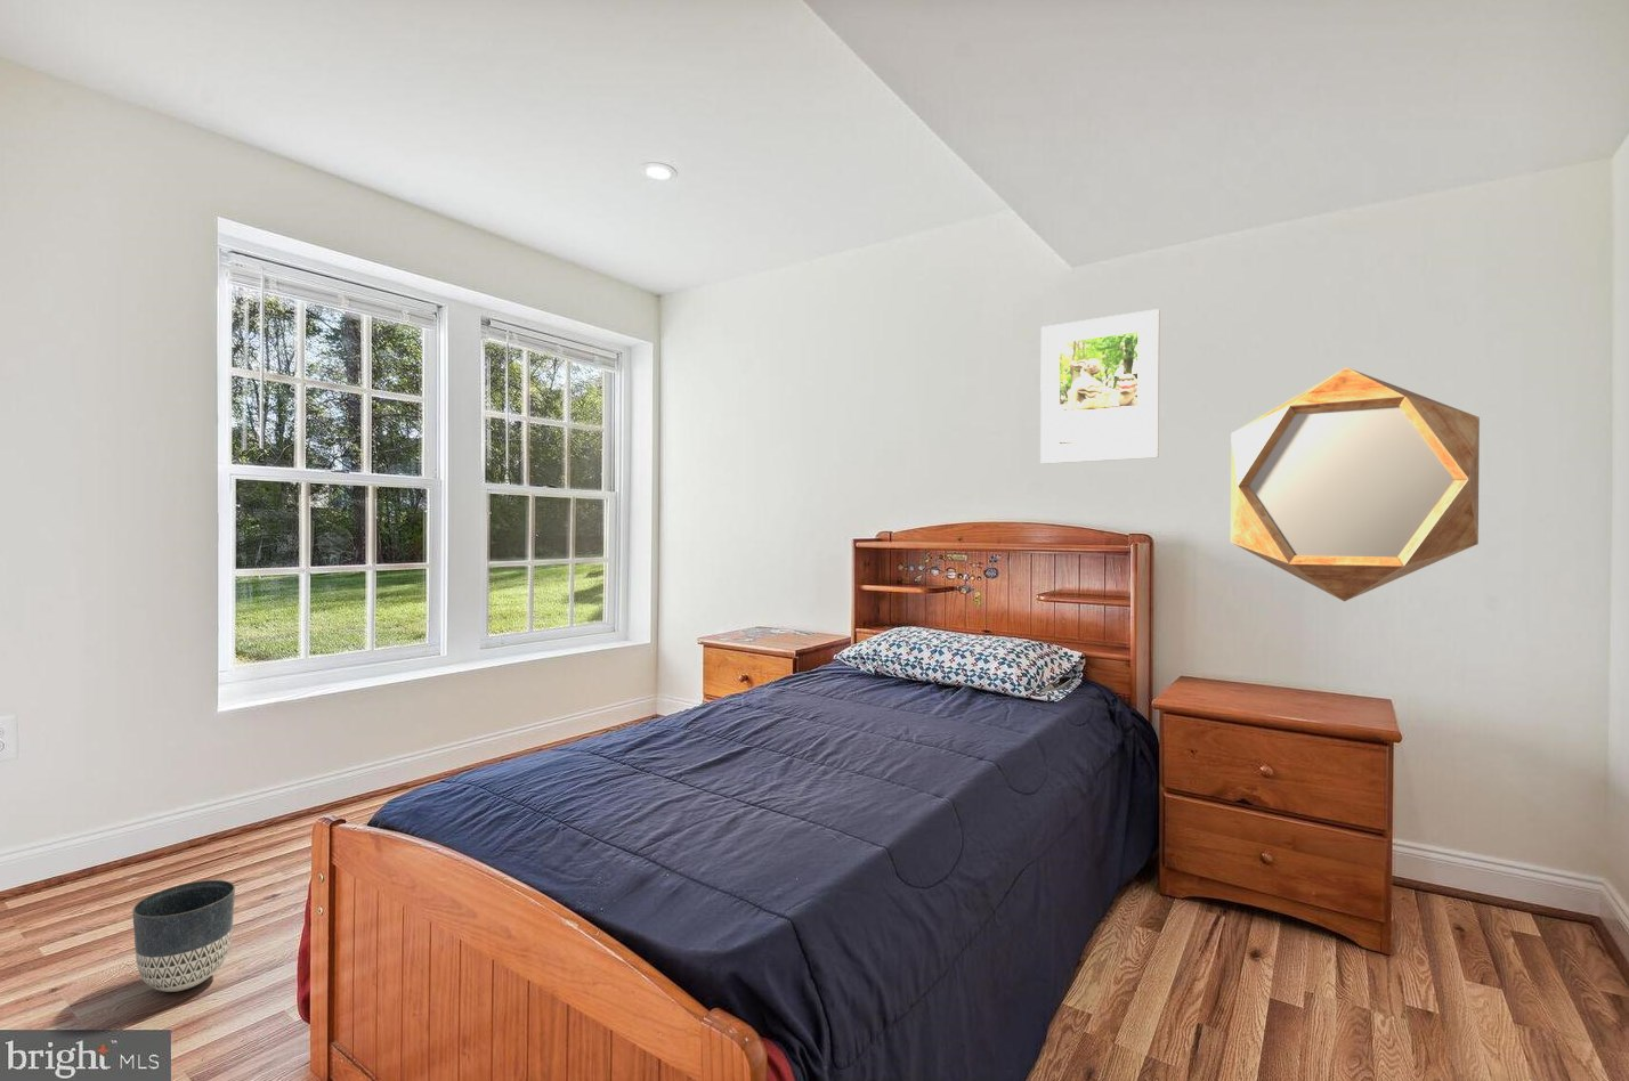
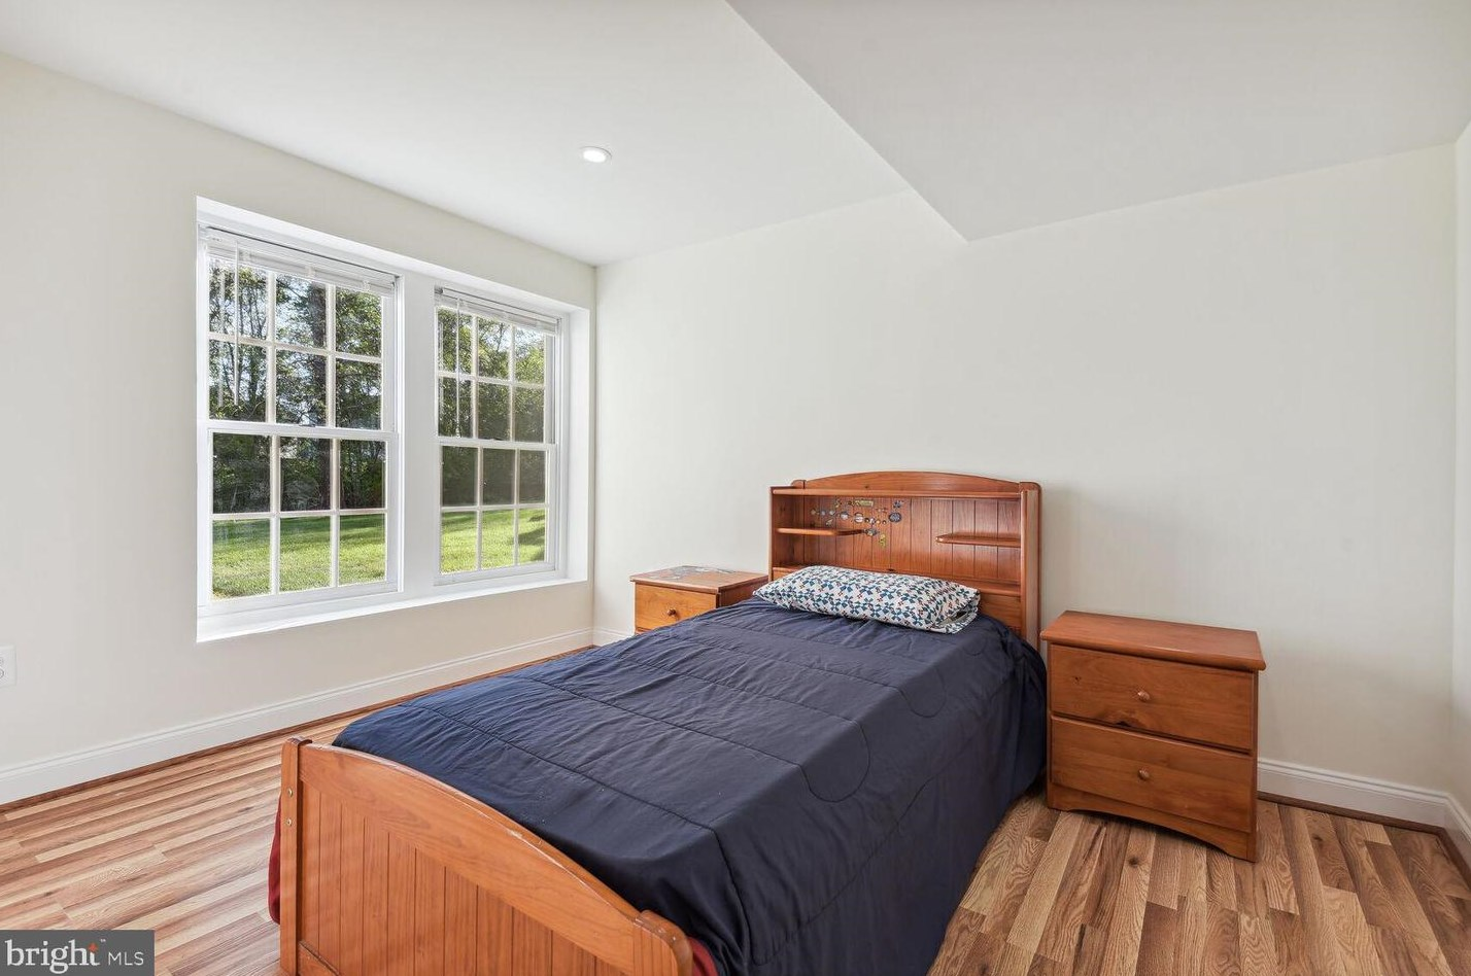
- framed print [1039,308,1161,464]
- planter [132,880,237,993]
- home mirror [1230,367,1481,602]
